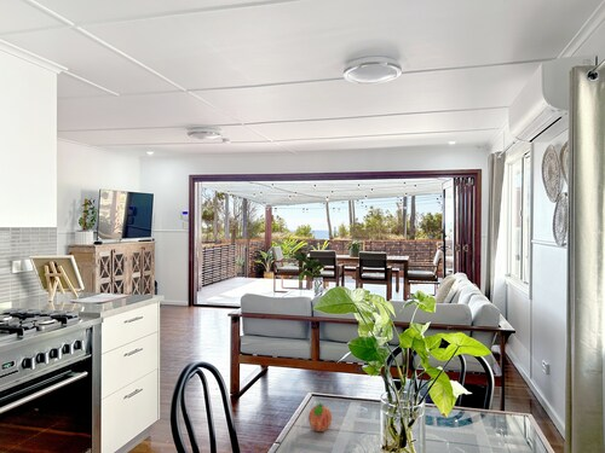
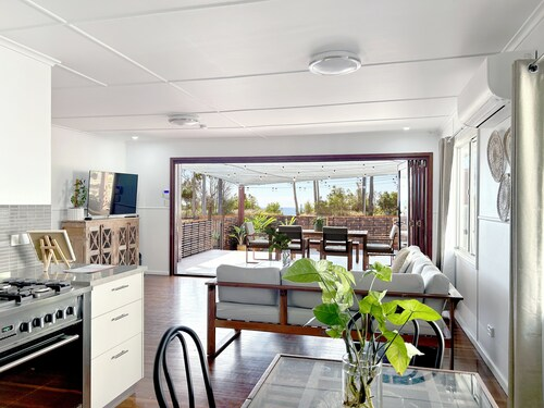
- fruit [307,401,333,432]
